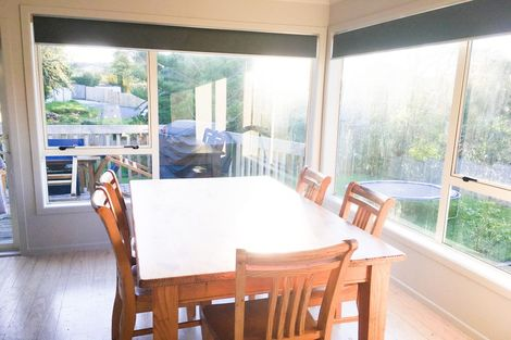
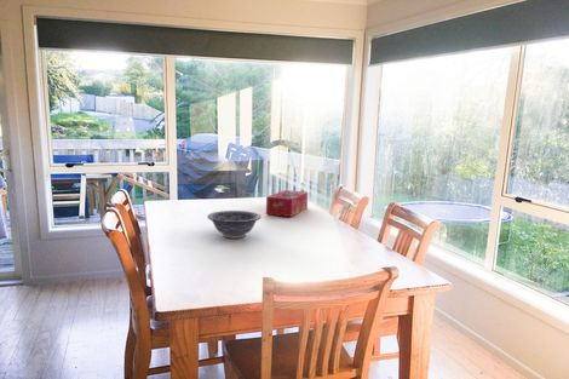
+ decorative bowl [206,209,263,240]
+ tissue box [265,189,309,218]
